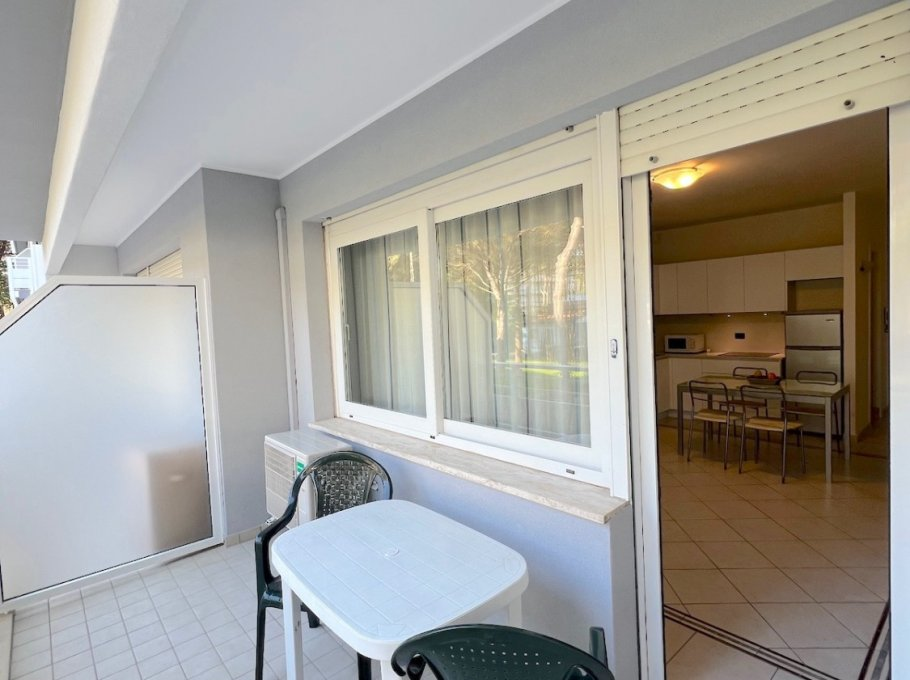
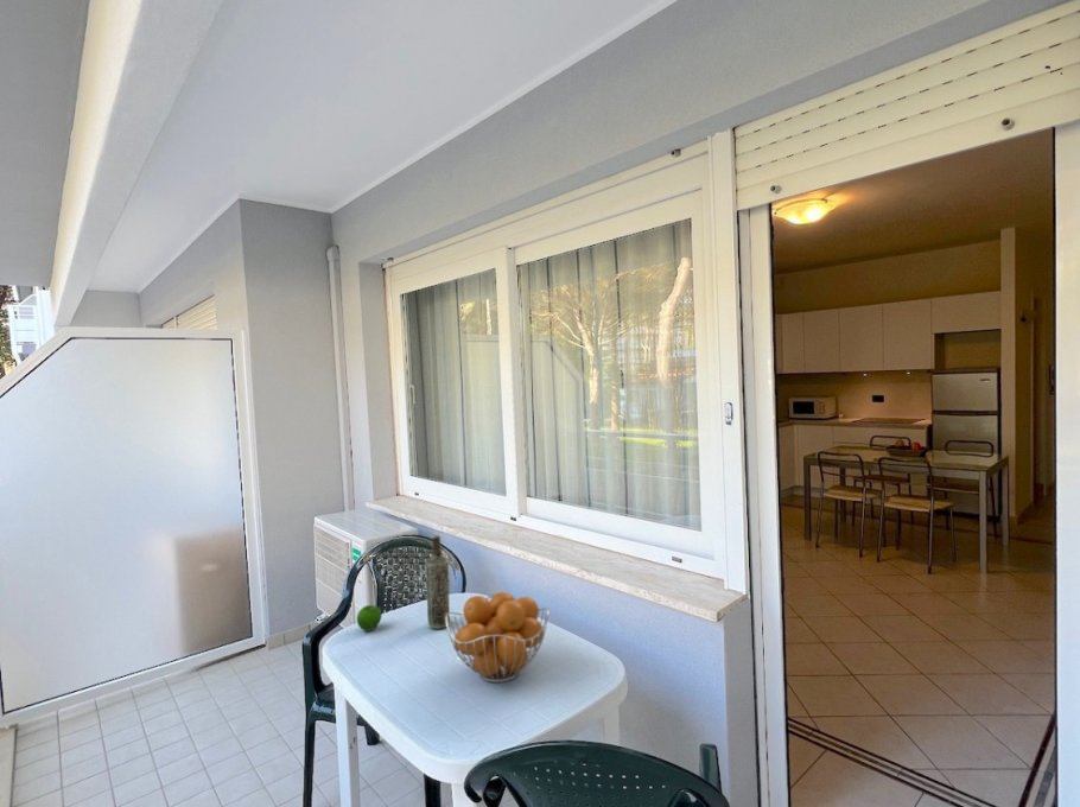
+ fruit basket [445,591,549,684]
+ bottle [425,534,451,630]
+ apple [356,604,383,633]
